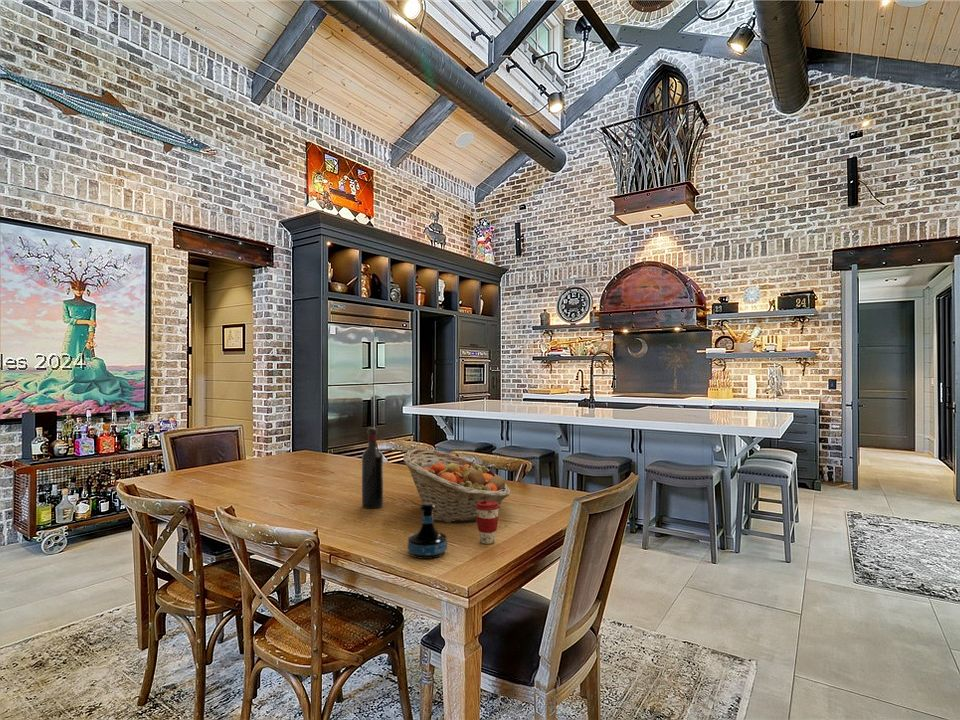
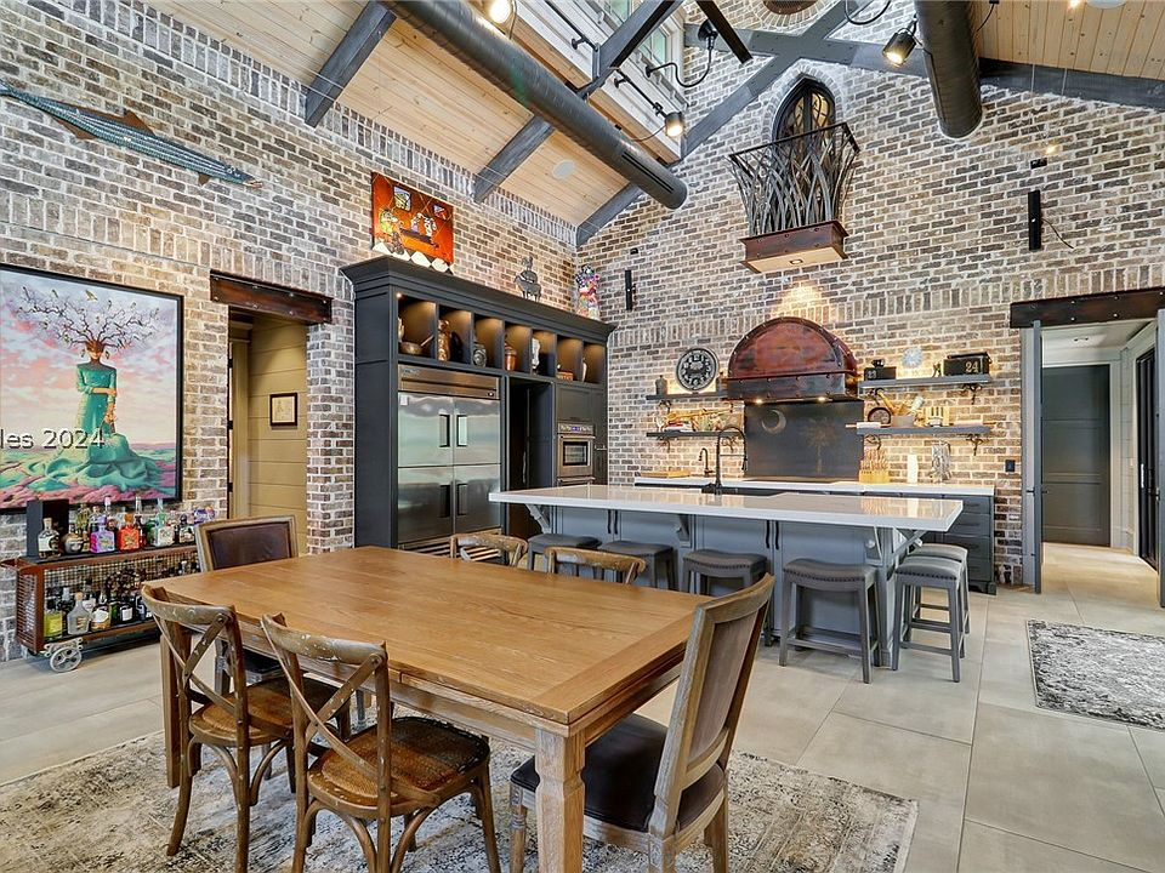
- wine bottle [361,427,384,510]
- coffee cup [475,500,501,545]
- fruit basket [402,448,511,524]
- tequila bottle [407,503,448,560]
